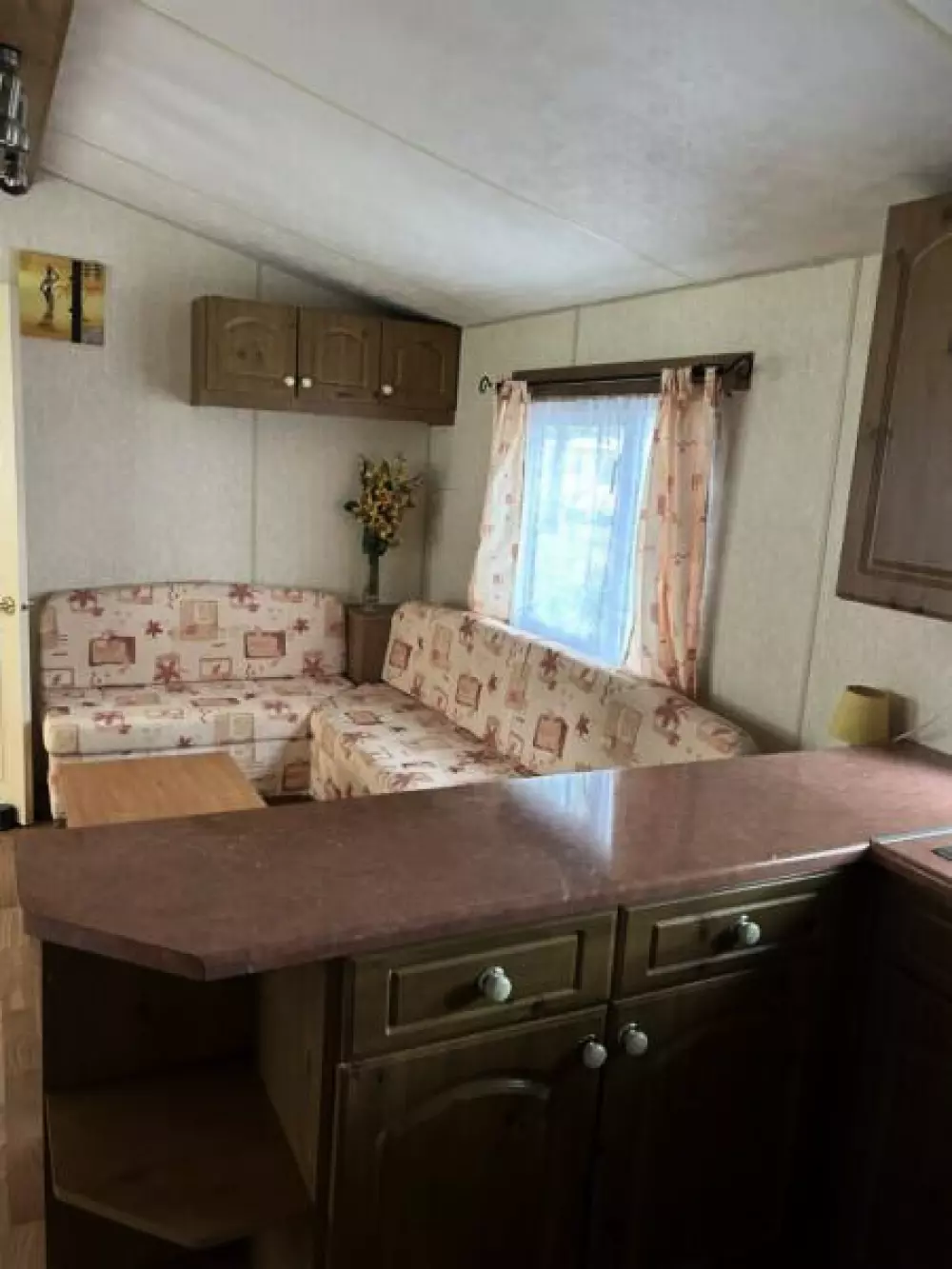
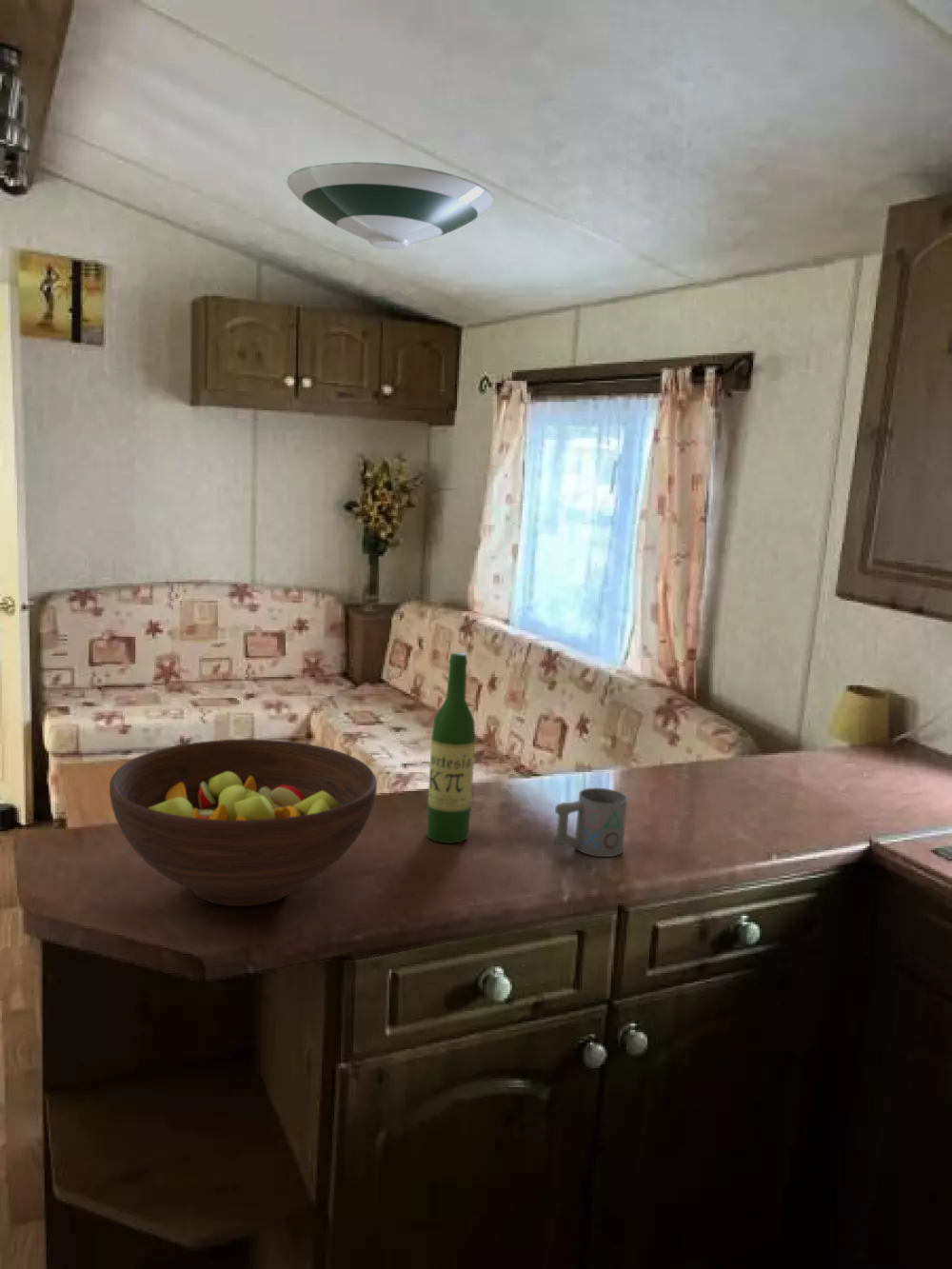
+ wine bottle [426,652,476,844]
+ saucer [286,161,495,250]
+ mug [551,787,628,858]
+ fruit bowl [109,739,378,907]
